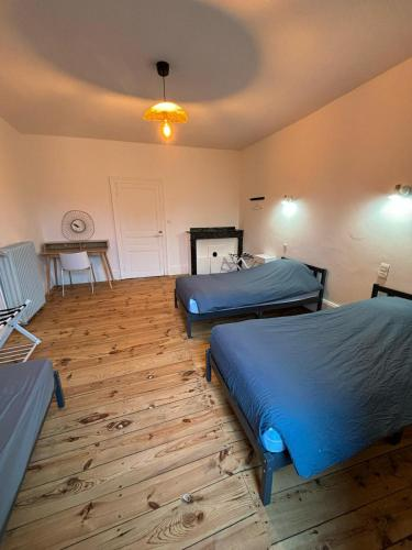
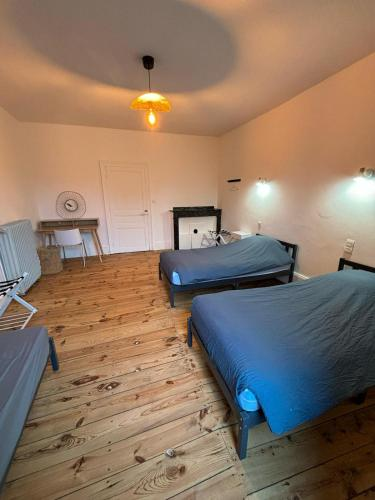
+ laundry hamper [35,244,64,276]
